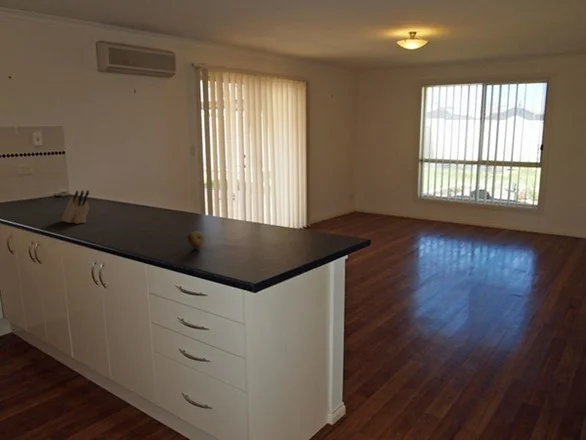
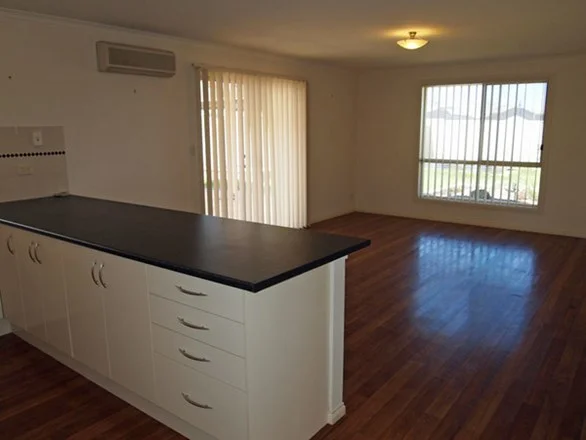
- fruit [187,230,205,250]
- knife block [61,189,91,225]
